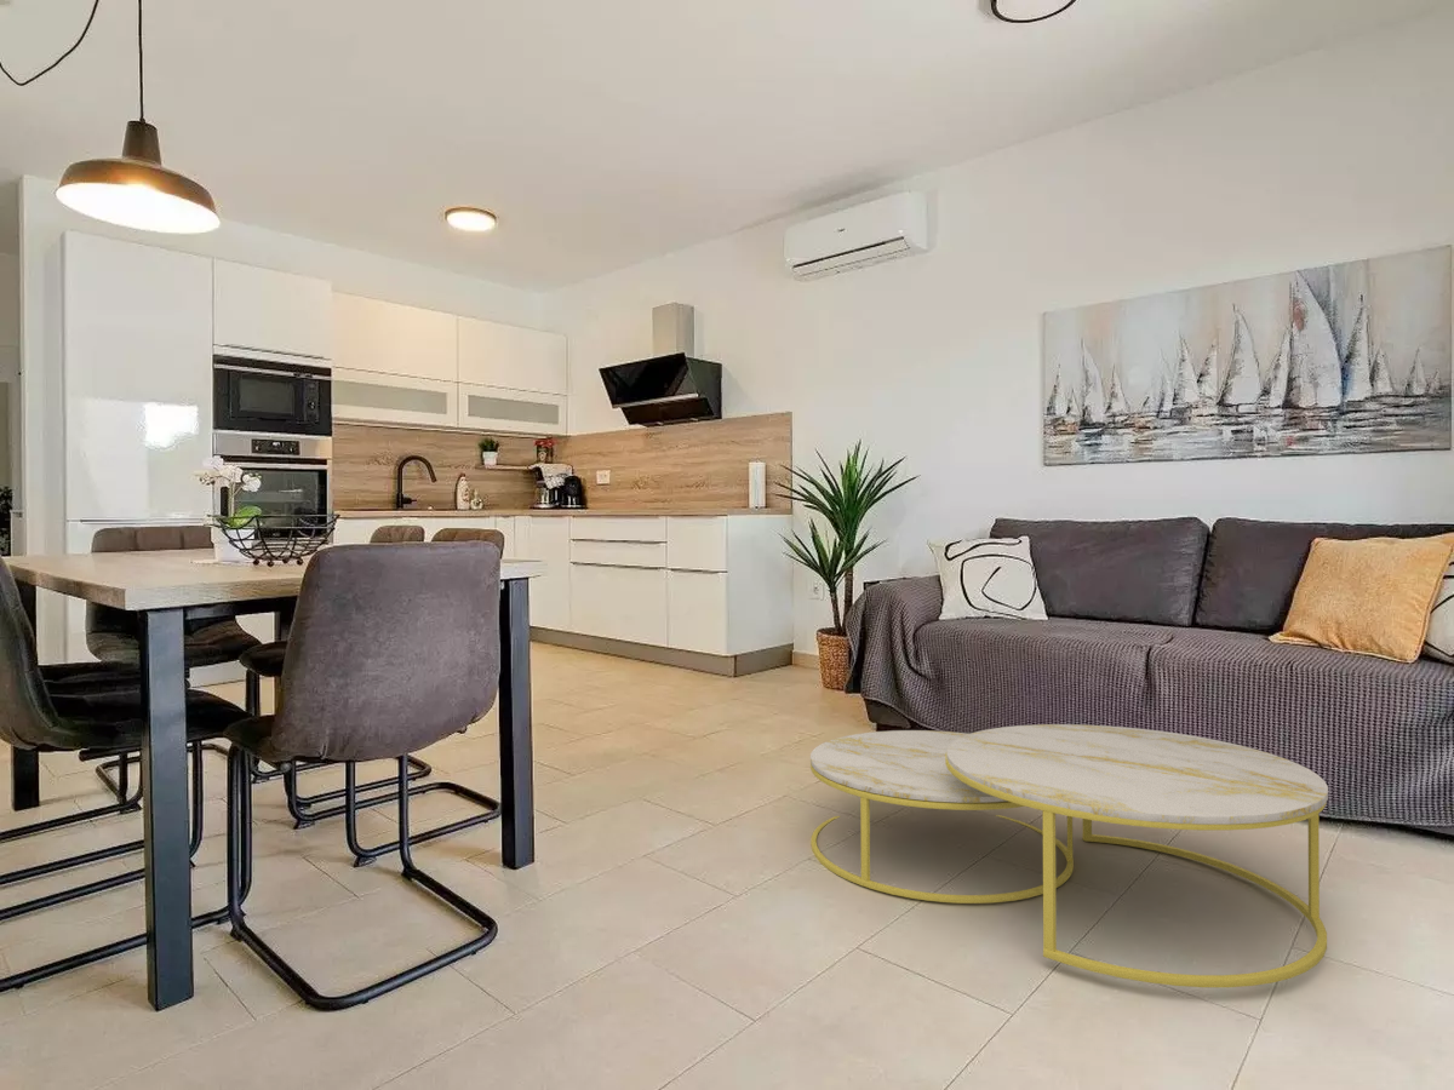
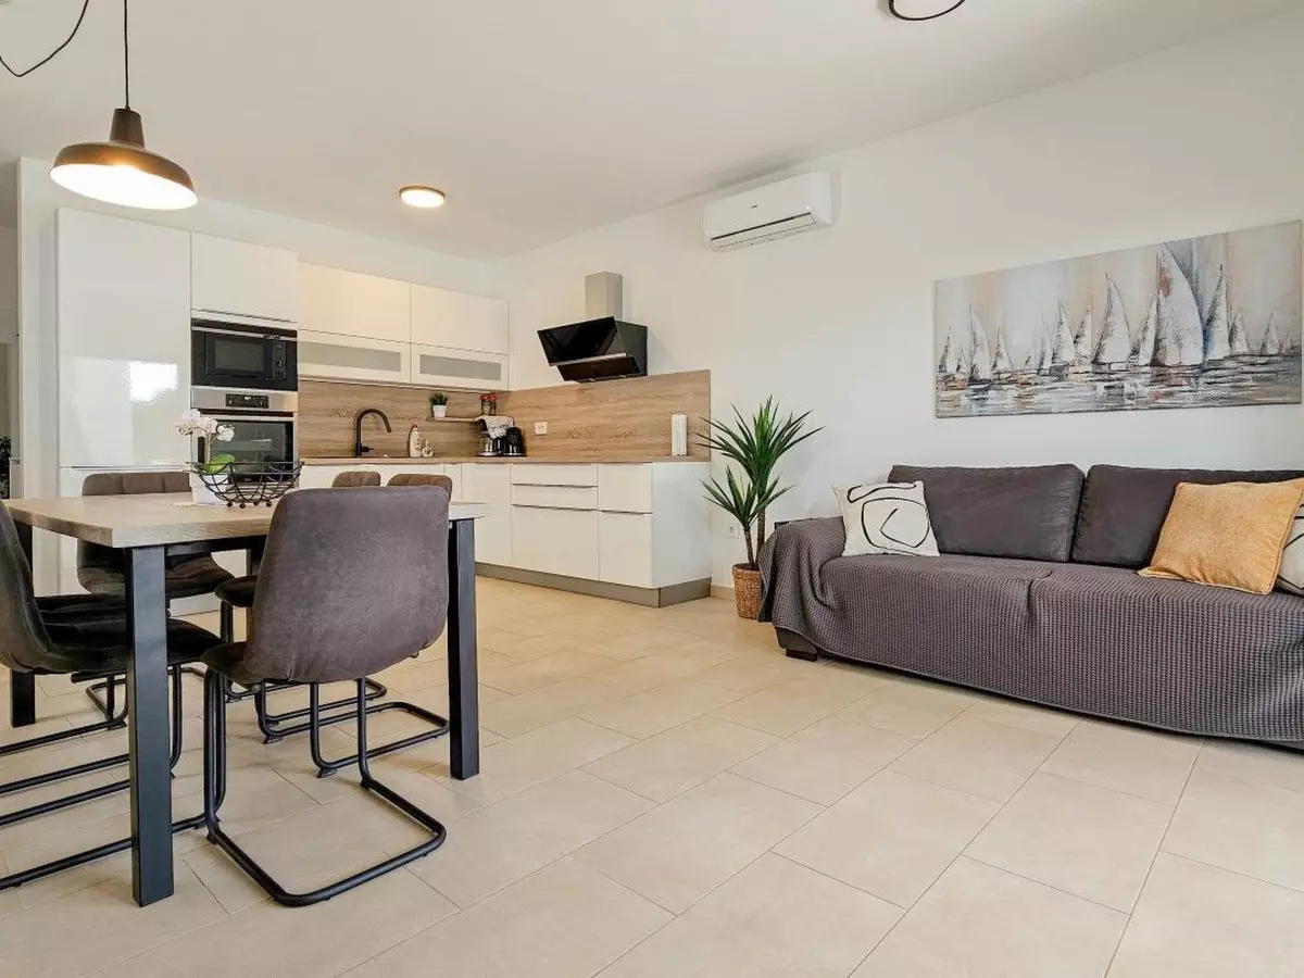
- coffee table [809,723,1329,988]
